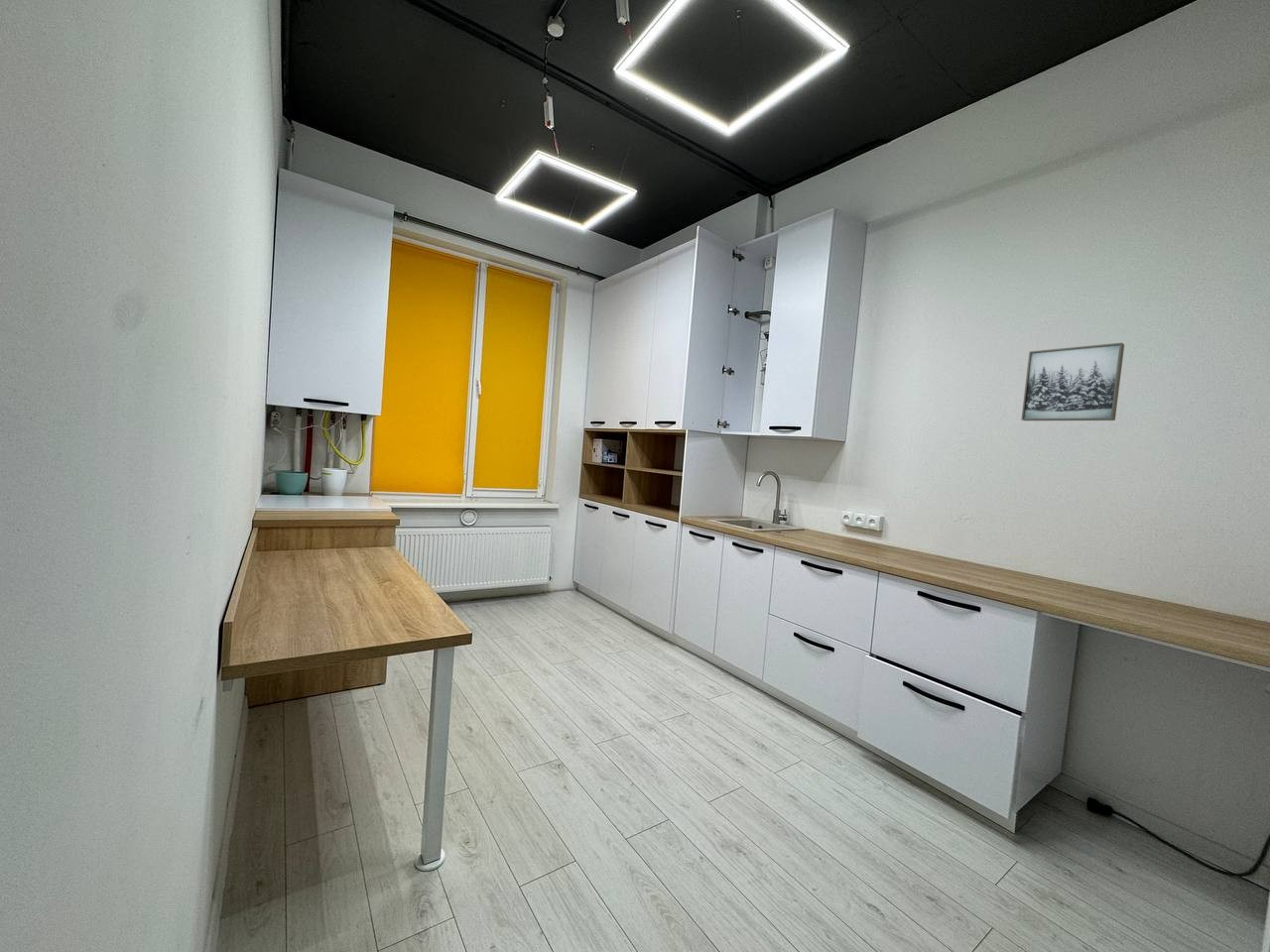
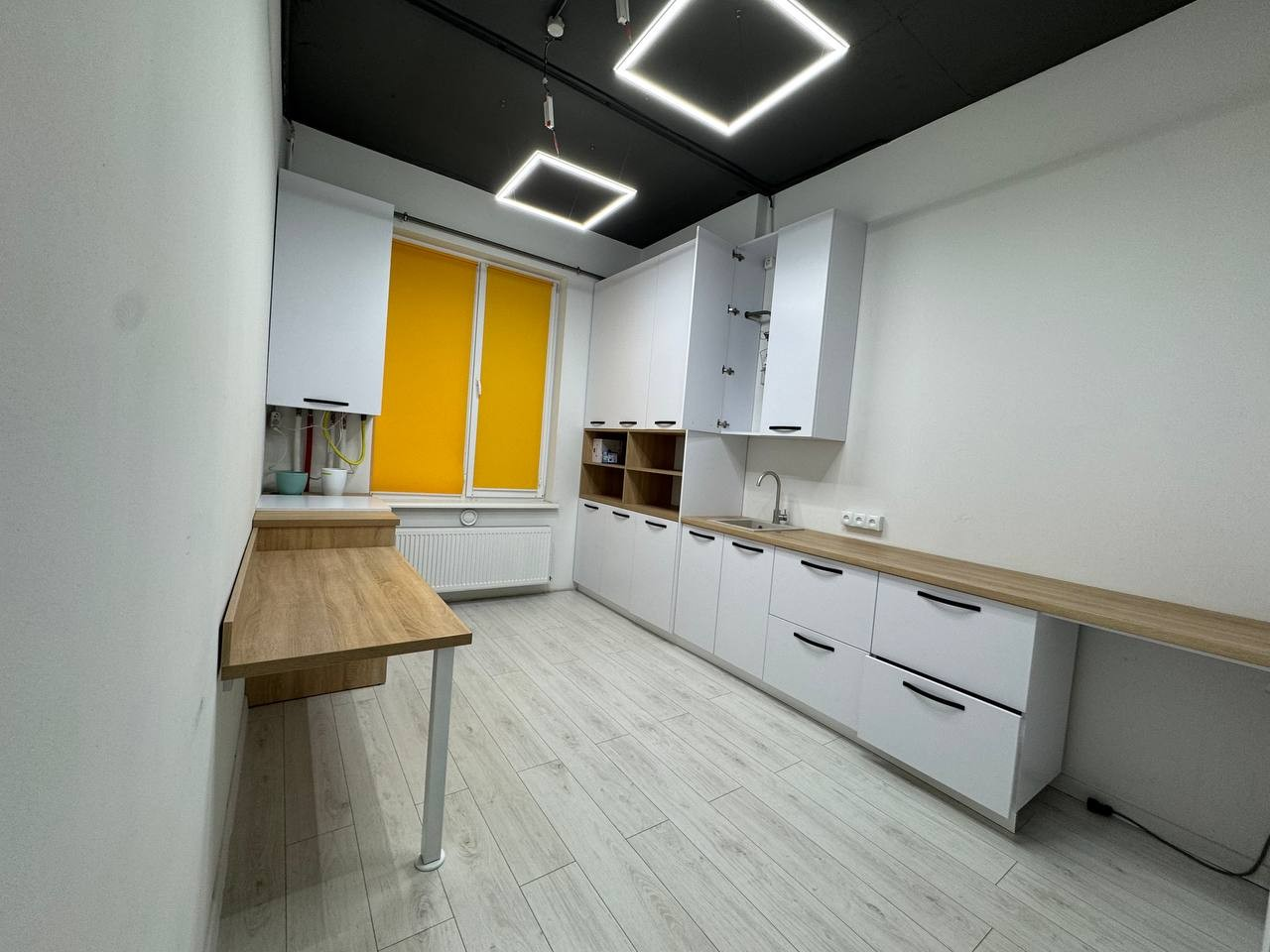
- wall art [1020,342,1125,421]
